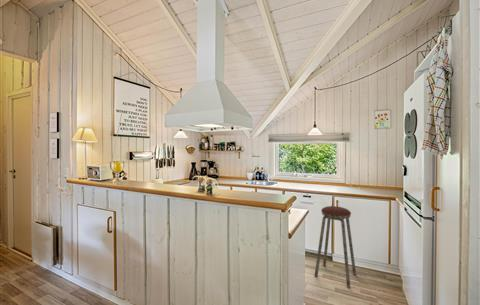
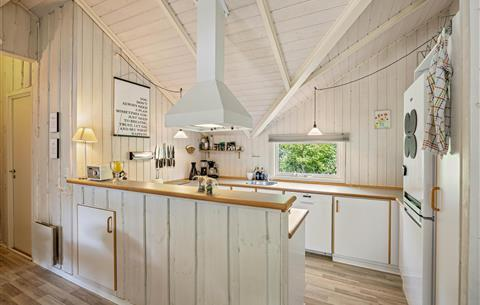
- music stool [314,205,357,289]
